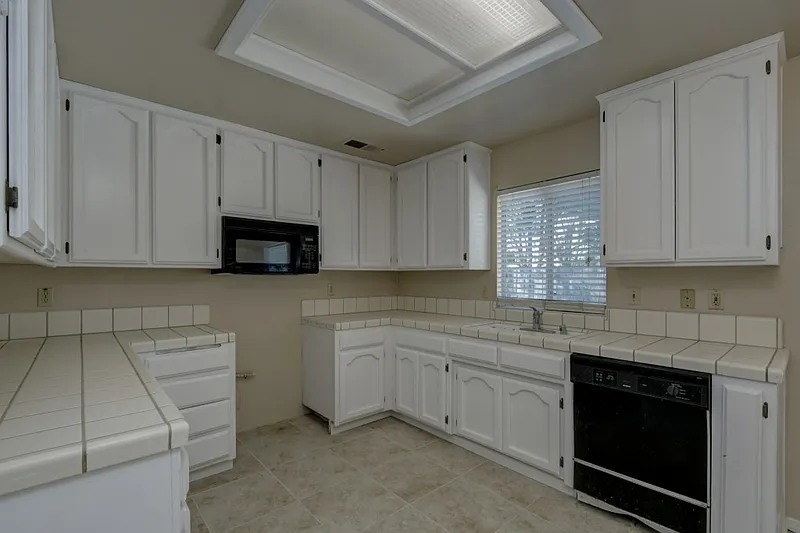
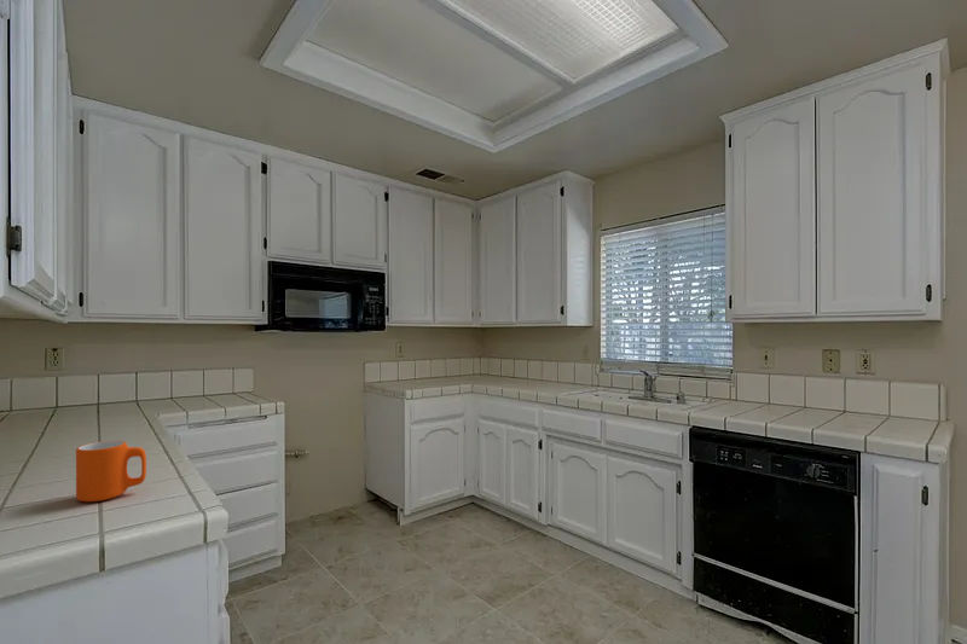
+ mug [75,440,147,503]
